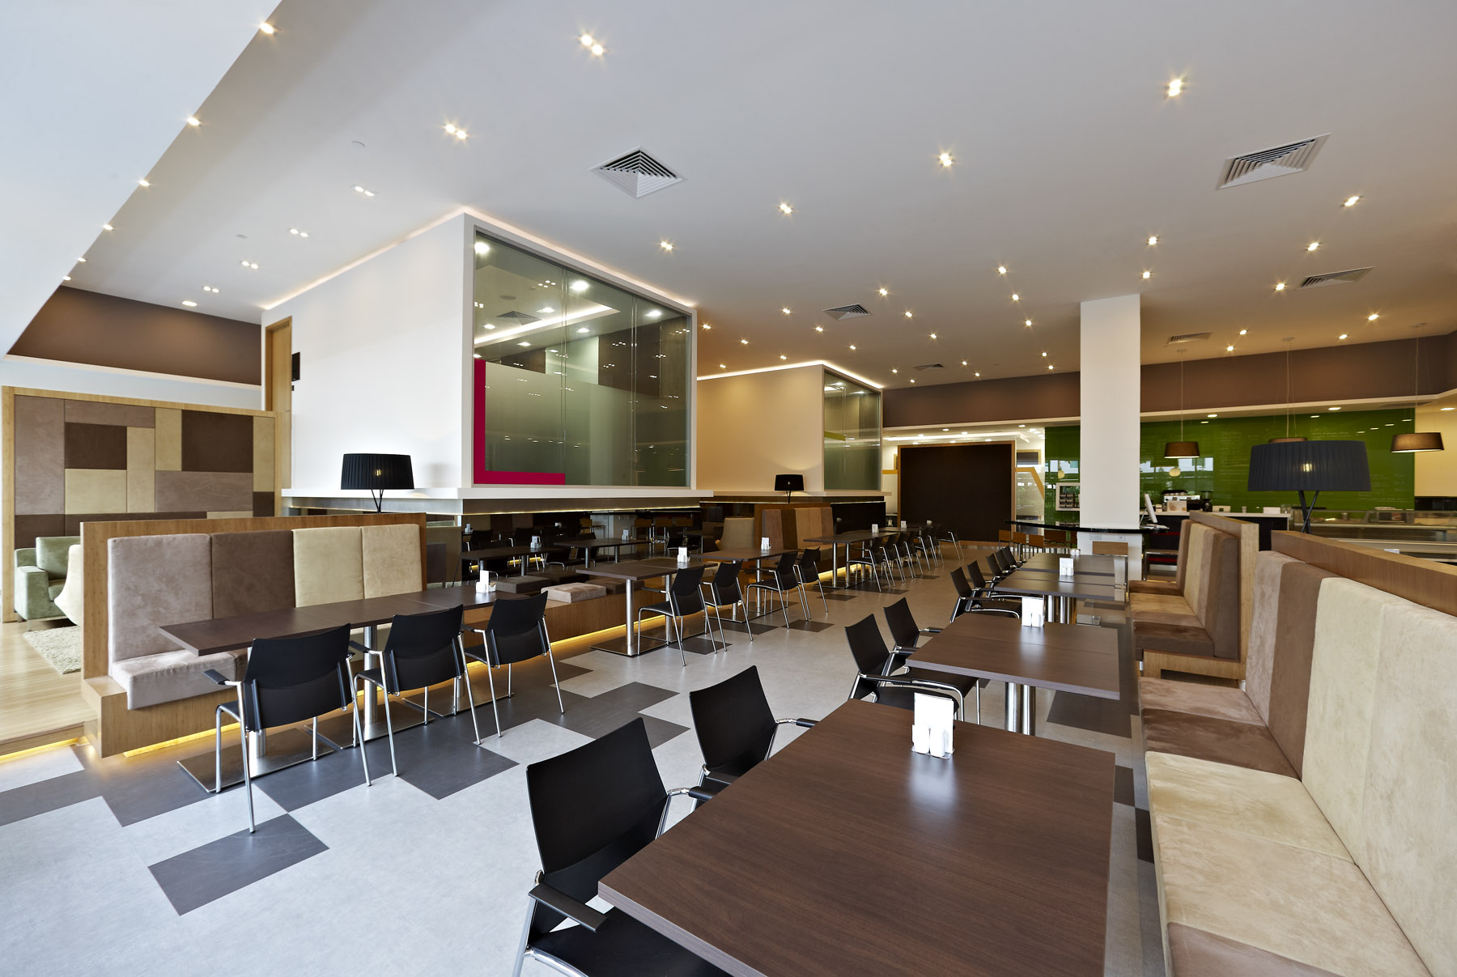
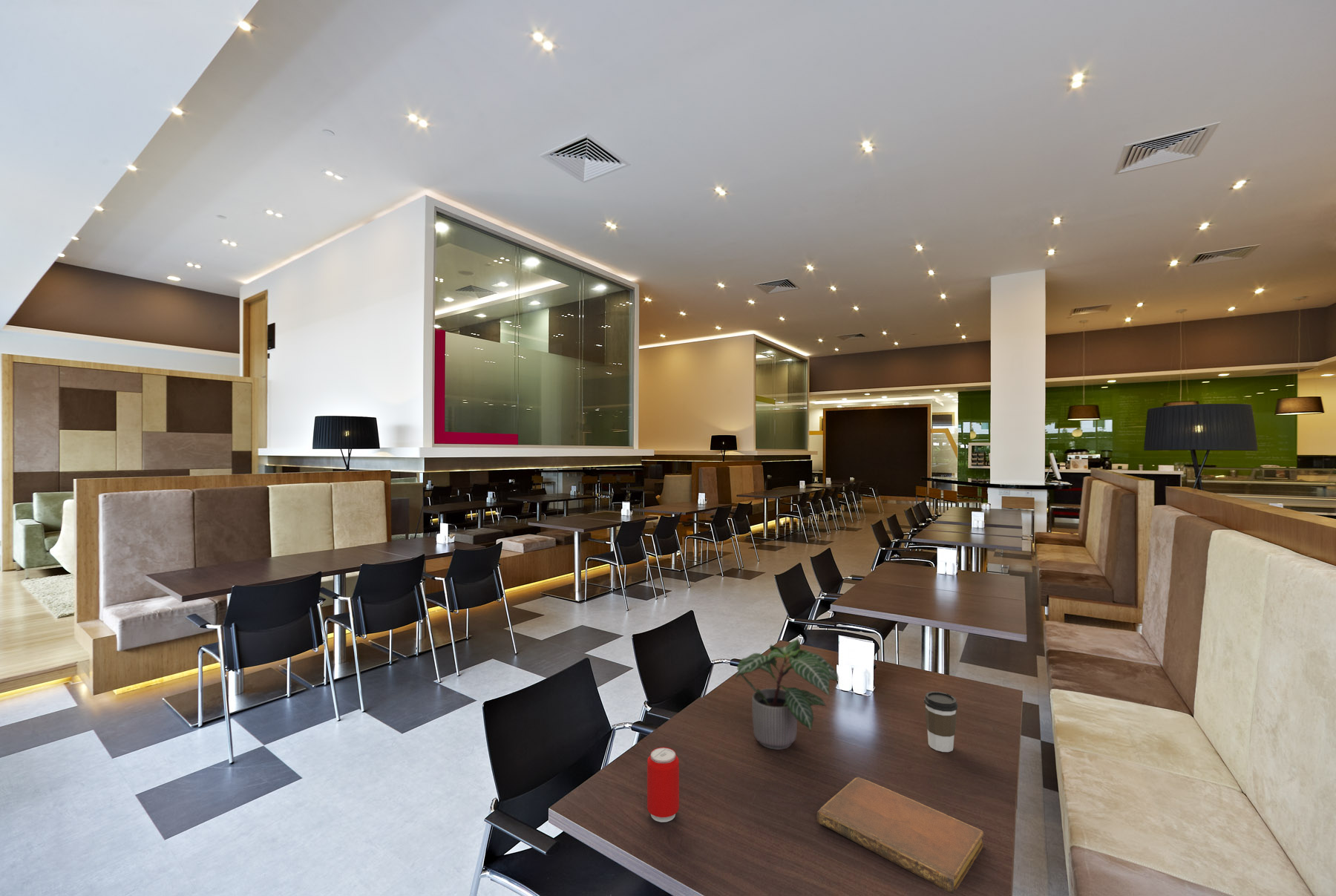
+ notebook [816,776,984,895]
+ potted plant [734,638,839,751]
+ beverage can [646,746,680,823]
+ coffee cup [923,691,958,753]
